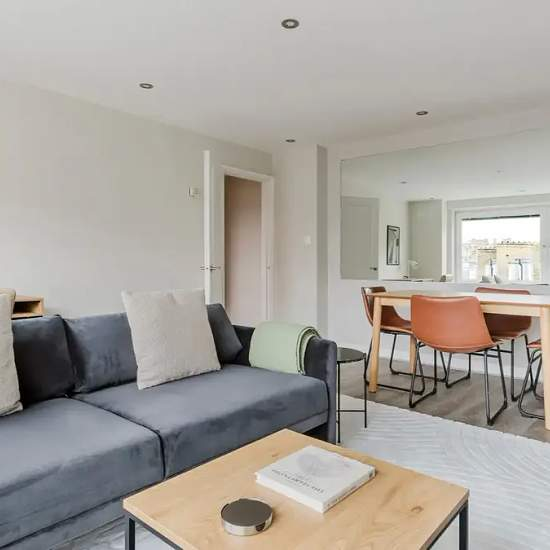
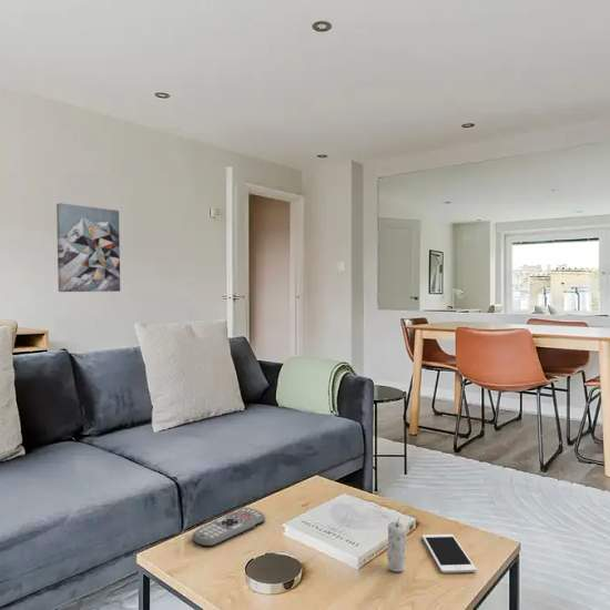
+ cell phone [421,533,478,575]
+ candle [386,517,407,572]
+ remote control [192,506,266,548]
+ wall art [55,202,121,293]
